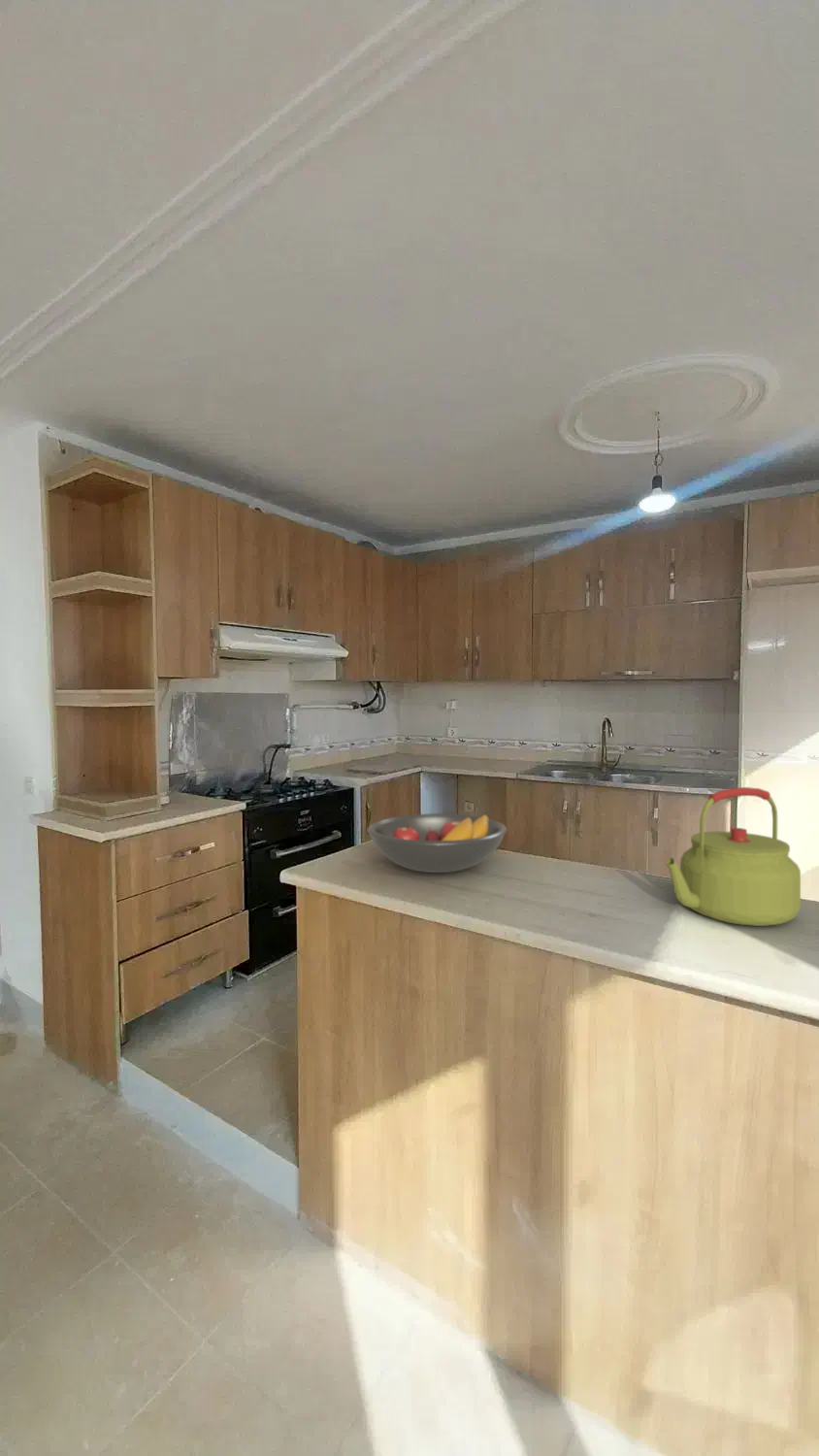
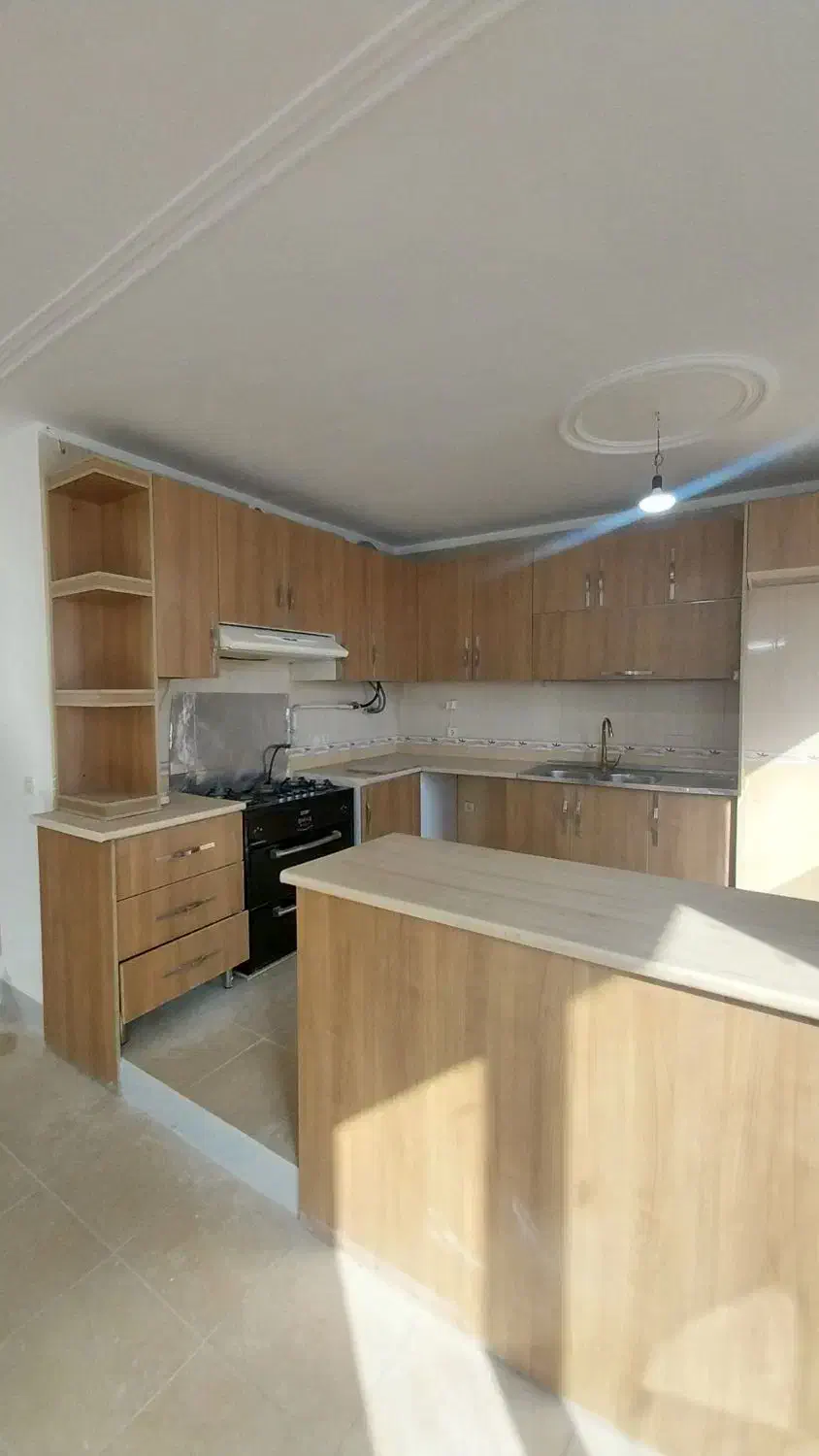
- kettle [665,786,802,927]
- fruit bowl [367,812,508,874]
